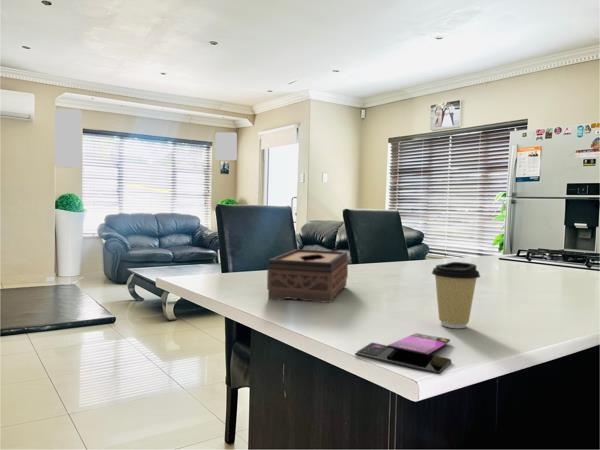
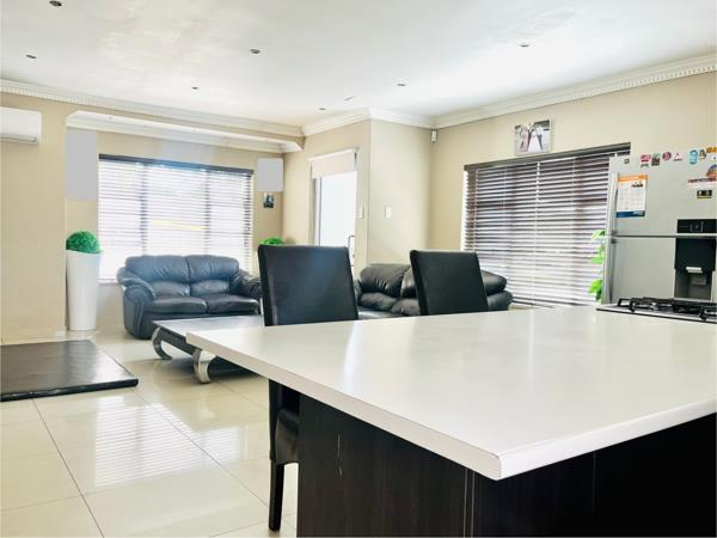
- coffee cup [431,261,481,329]
- tissue box [266,248,349,304]
- smartphone [354,332,452,375]
